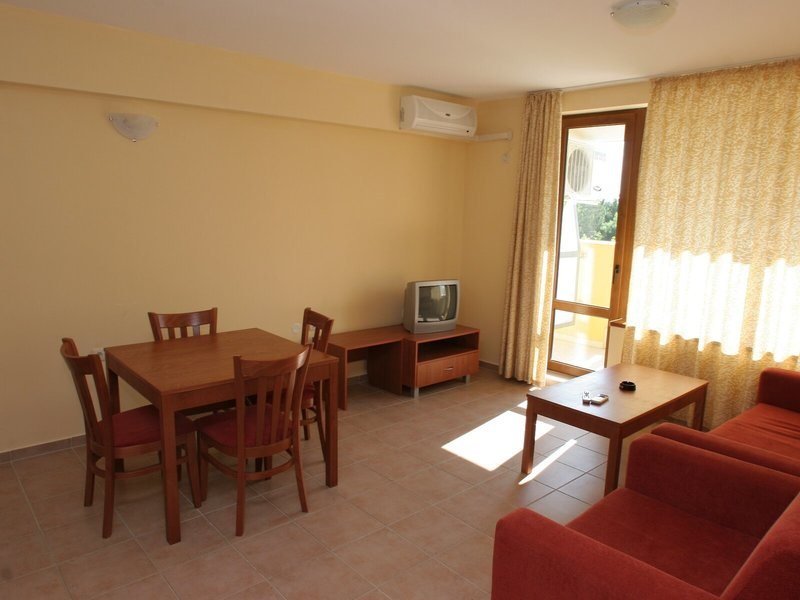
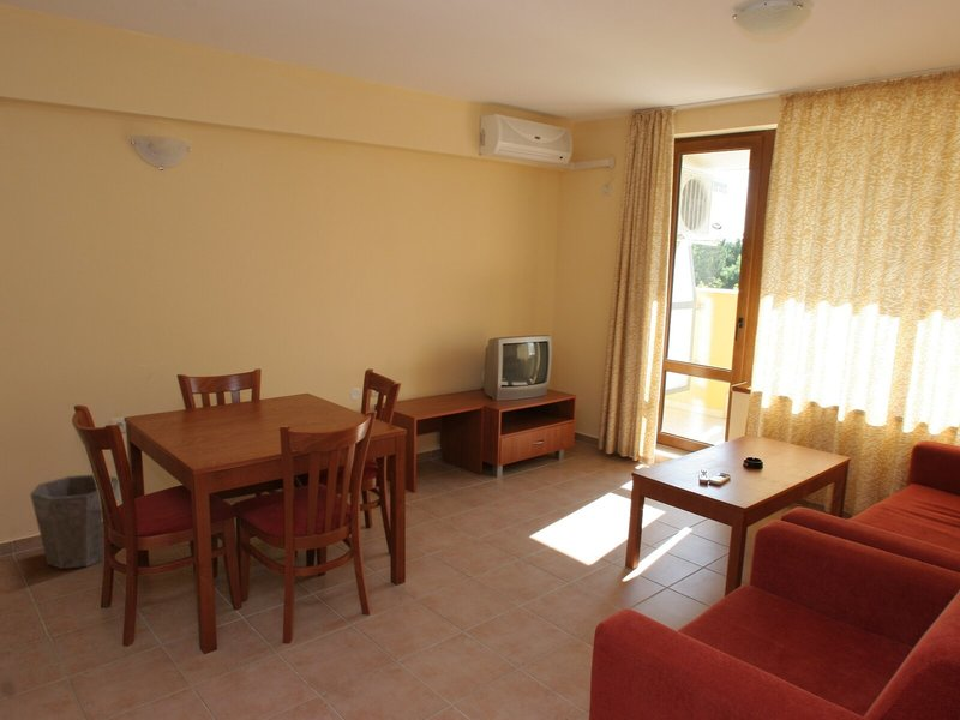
+ waste bin [29,474,120,570]
